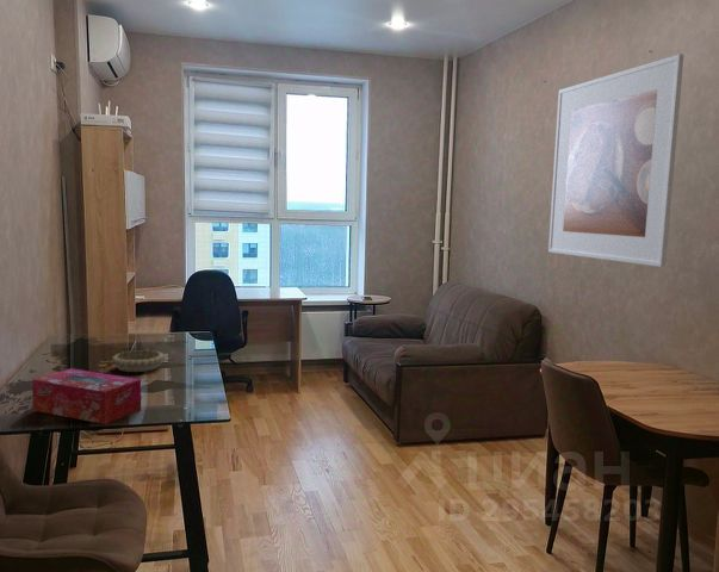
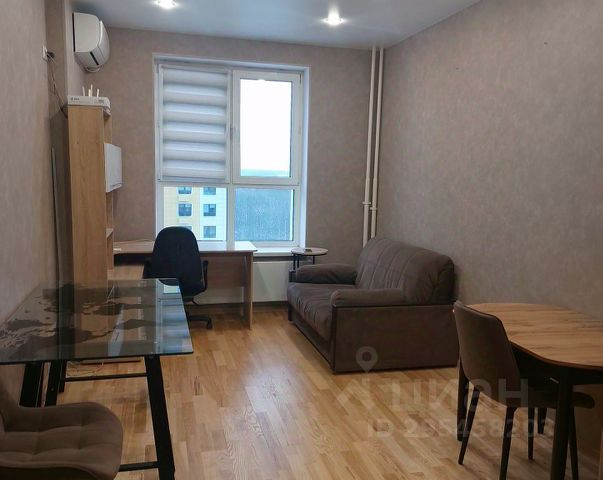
- tissue box [31,367,142,425]
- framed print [547,52,684,268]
- decorative bowl [111,349,166,373]
